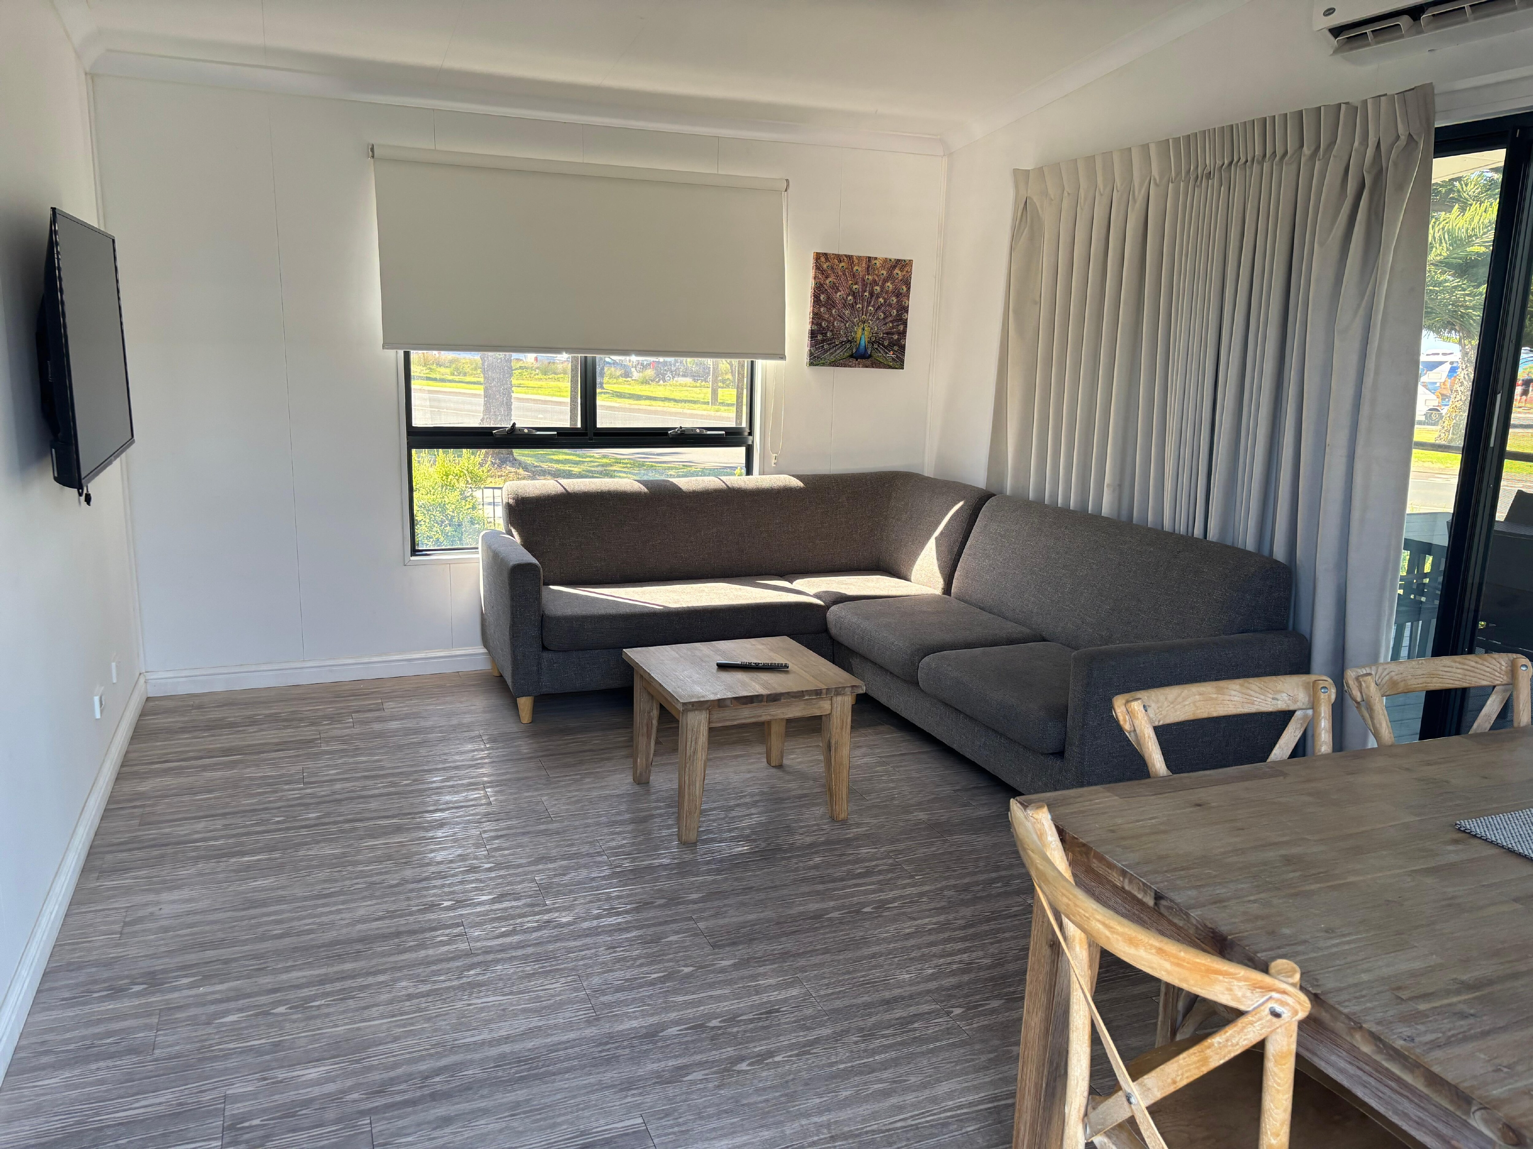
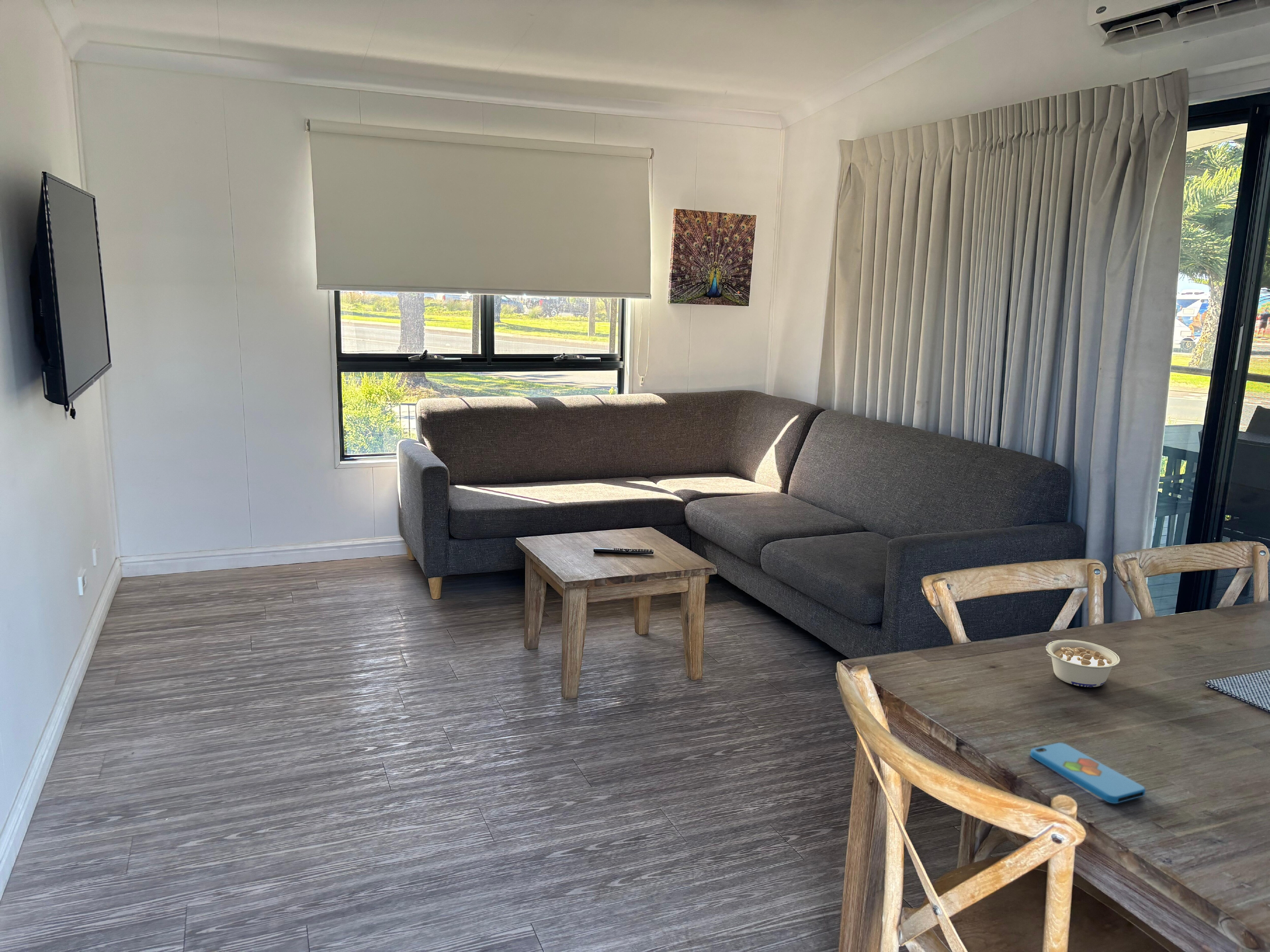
+ smartphone [1030,743,1146,804]
+ legume [1046,639,1121,688]
